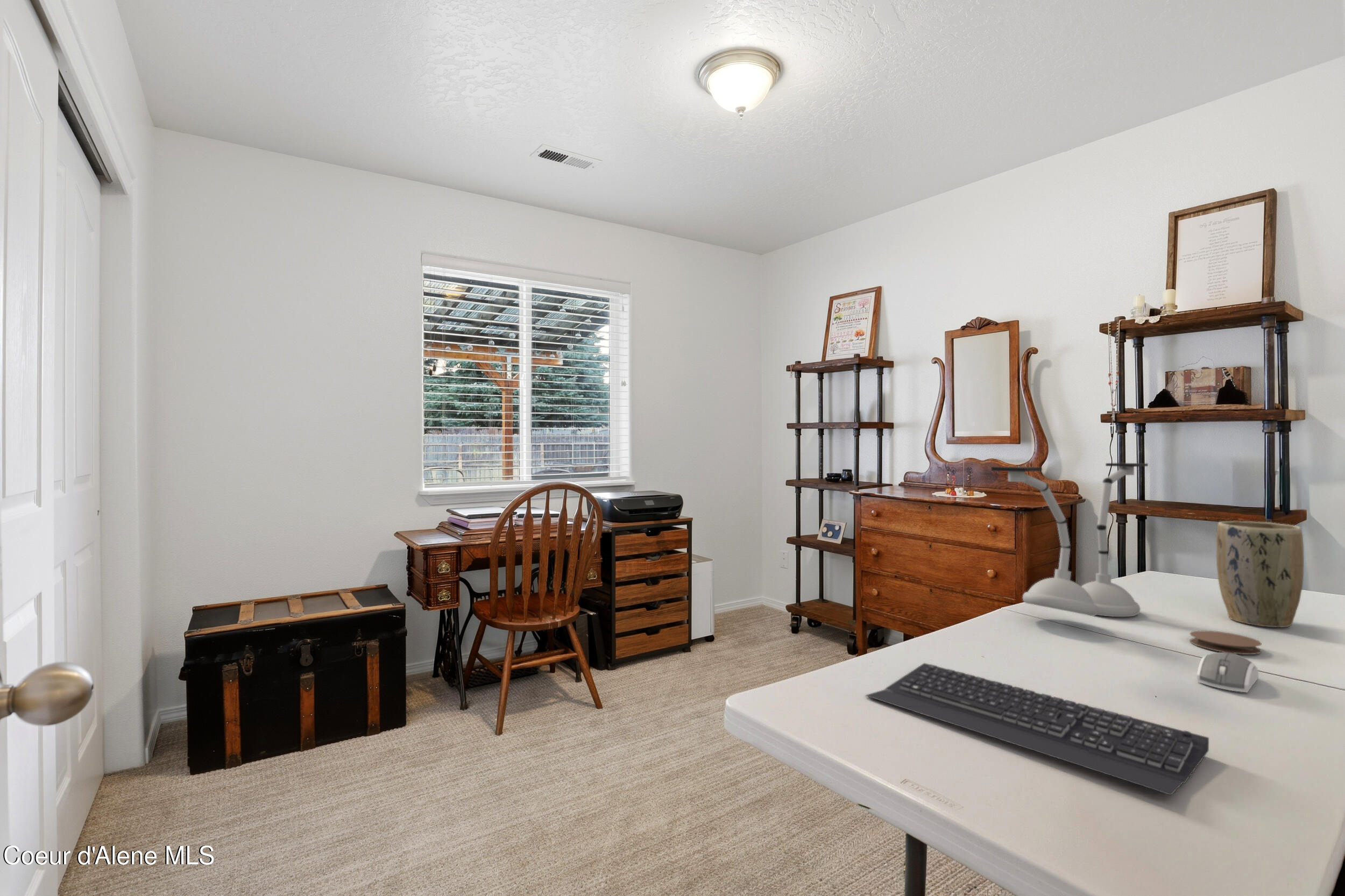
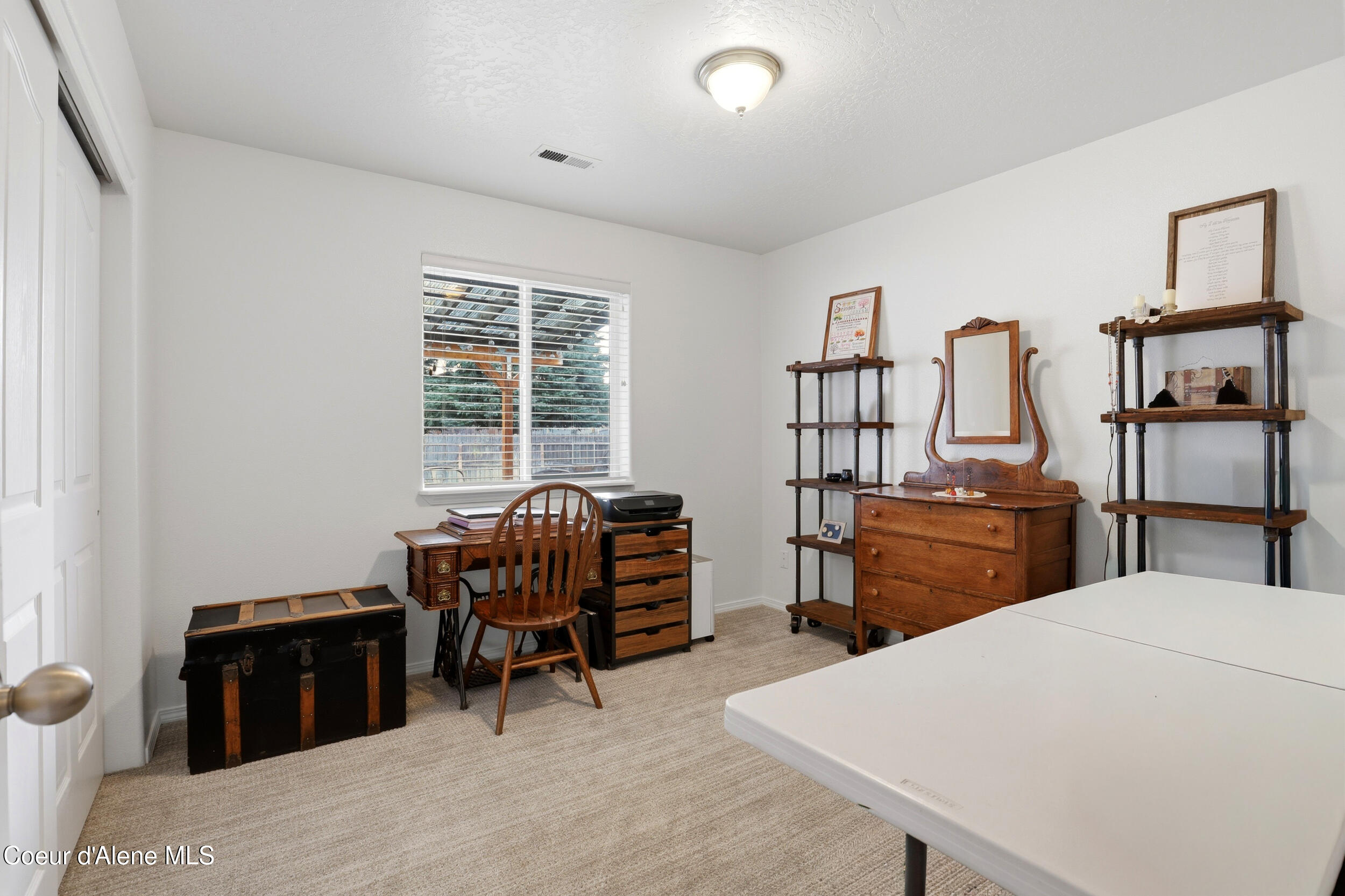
- coaster [1189,630,1262,655]
- keyboard [865,663,1209,796]
- plant pot [1216,521,1305,628]
- desk lamp [991,463,1149,617]
- computer mouse [1196,652,1259,693]
